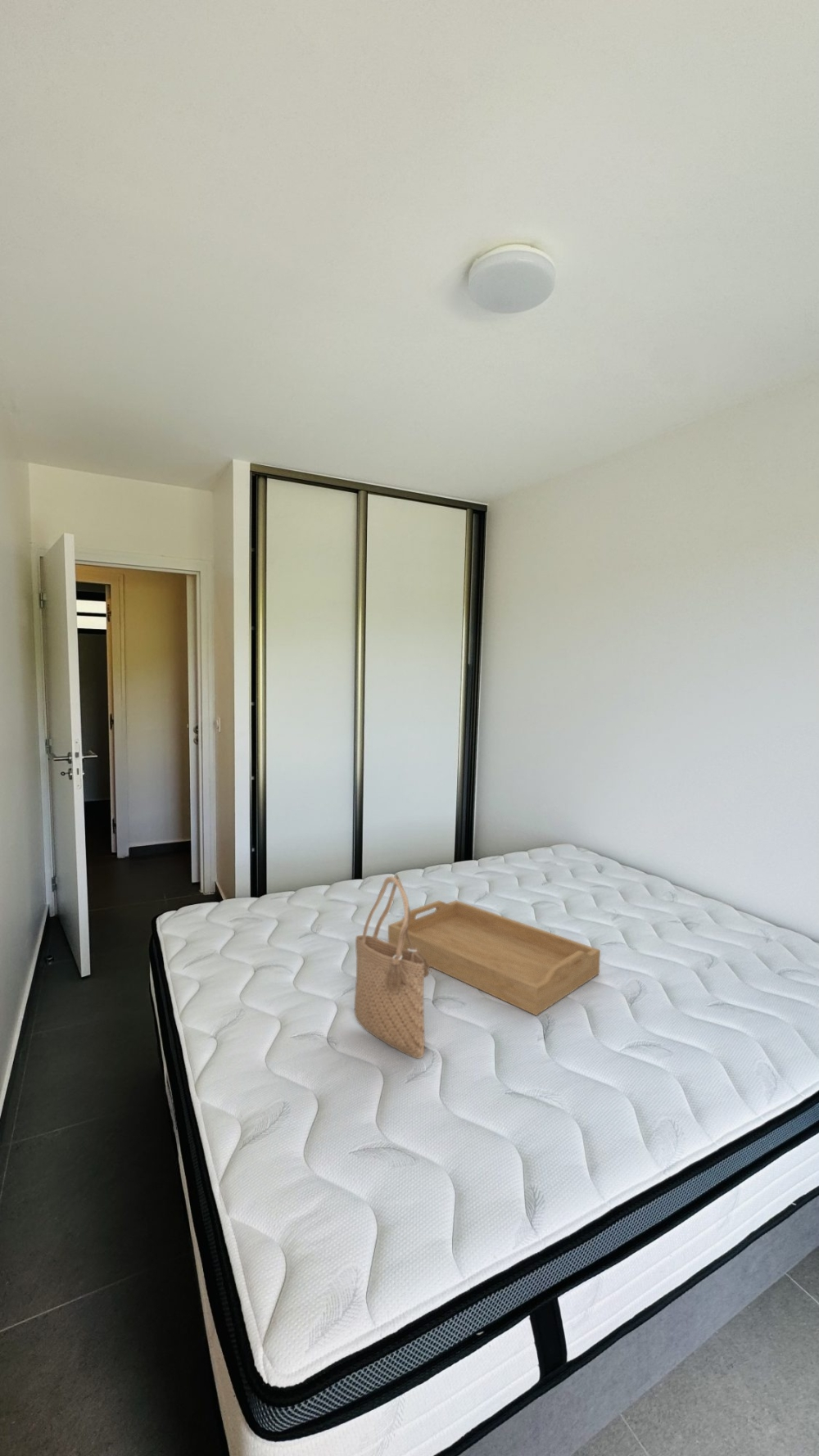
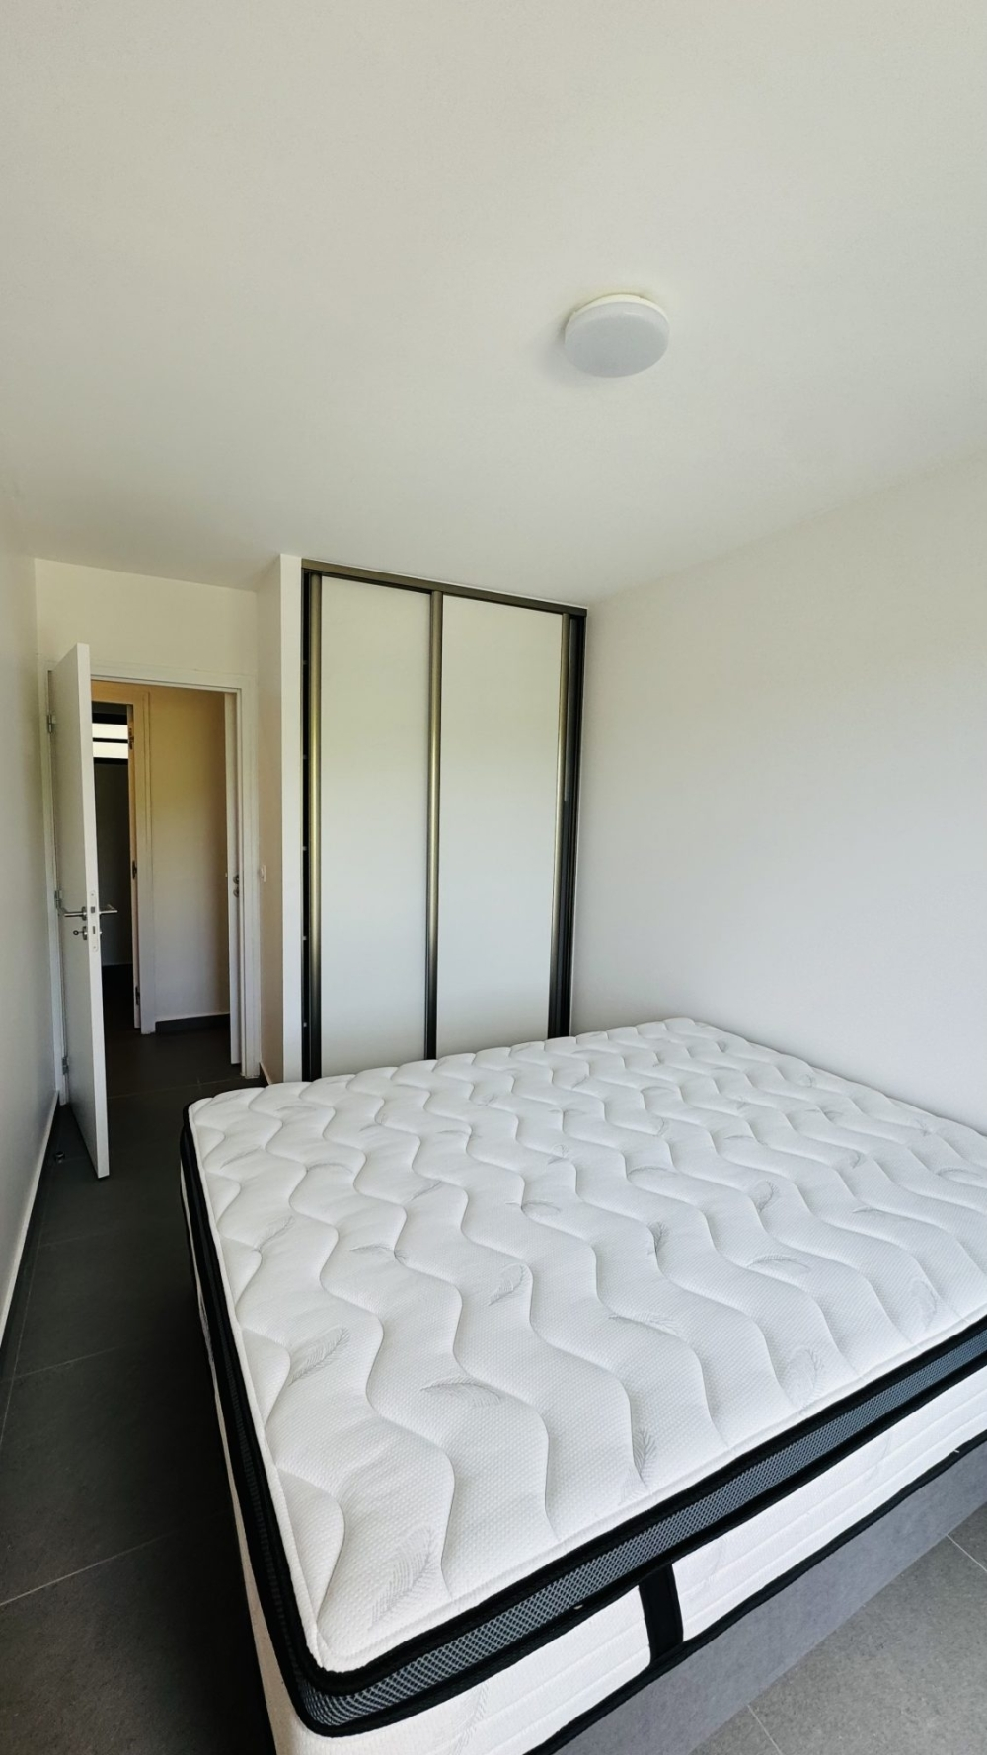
- tote bag [354,873,432,1060]
- serving tray [387,900,601,1016]
